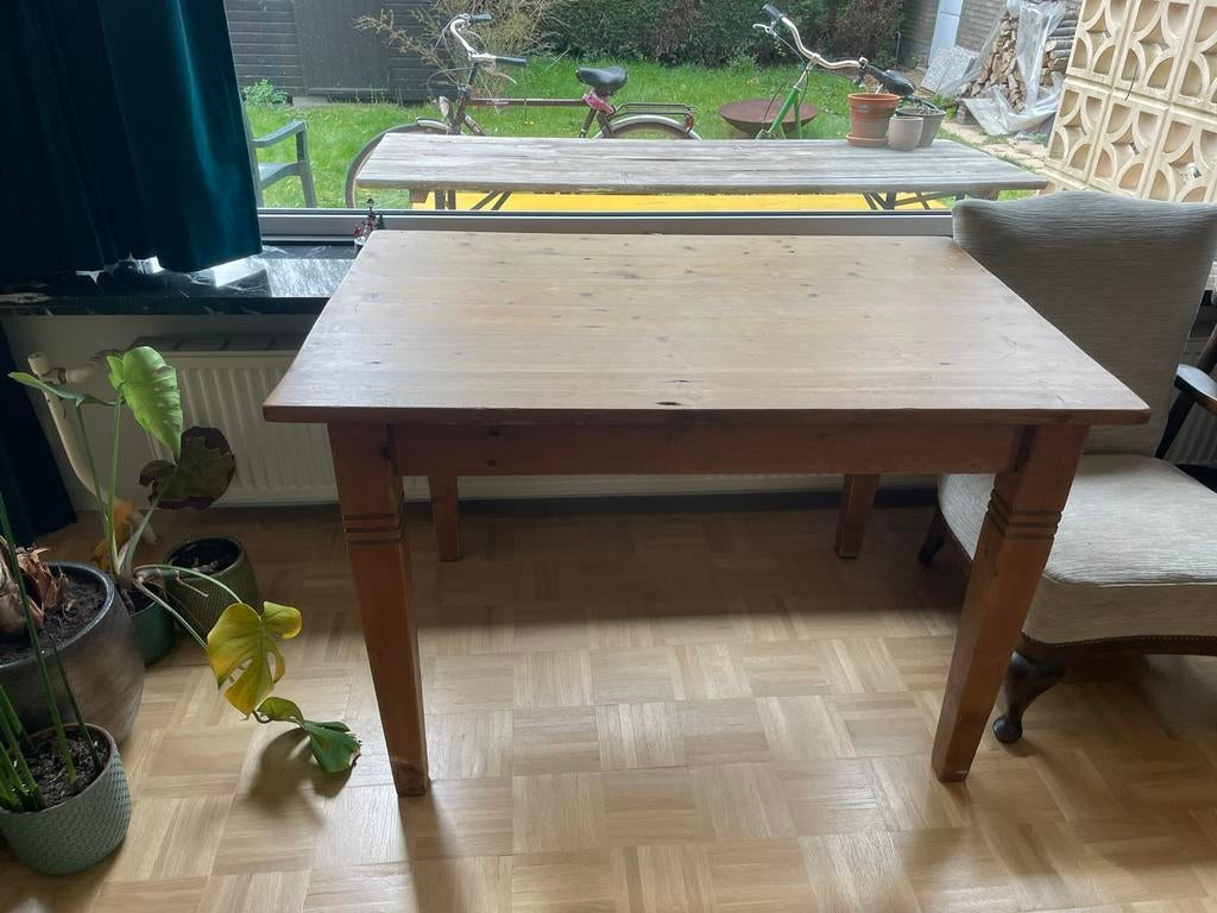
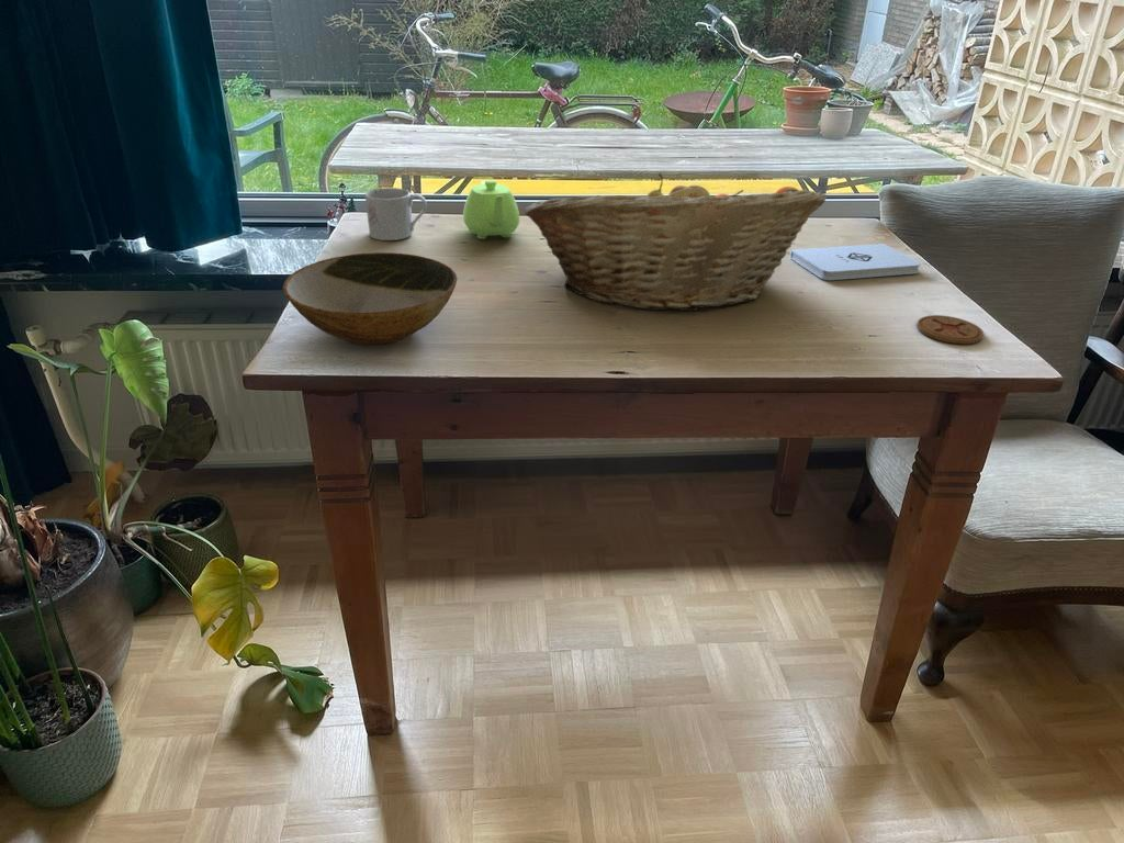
+ mug [364,187,428,241]
+ notepad [789,243,922,281]
+ teapot [462,179,520,240]
+ coaster [915,314,985,345]
+ bowl [282,251,458,346]
+ fruit basket [522,172,828,312]
